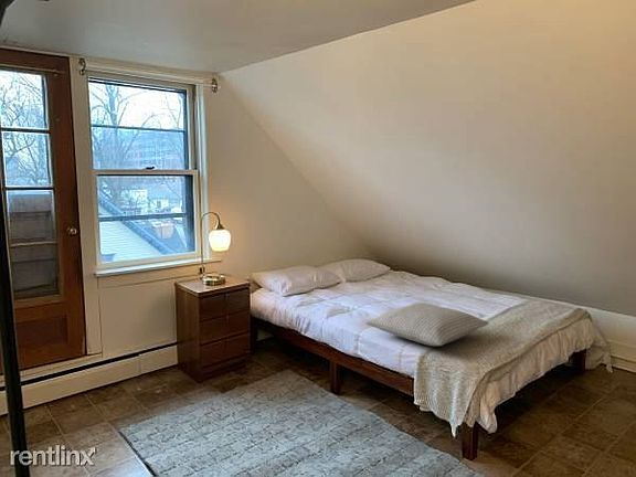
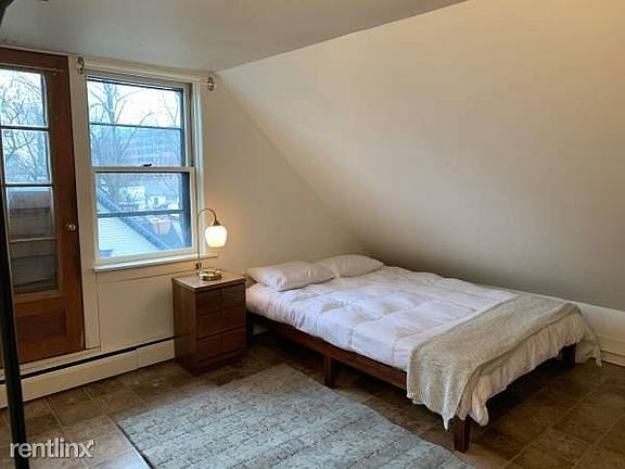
- pillow [364,301,490,347]
